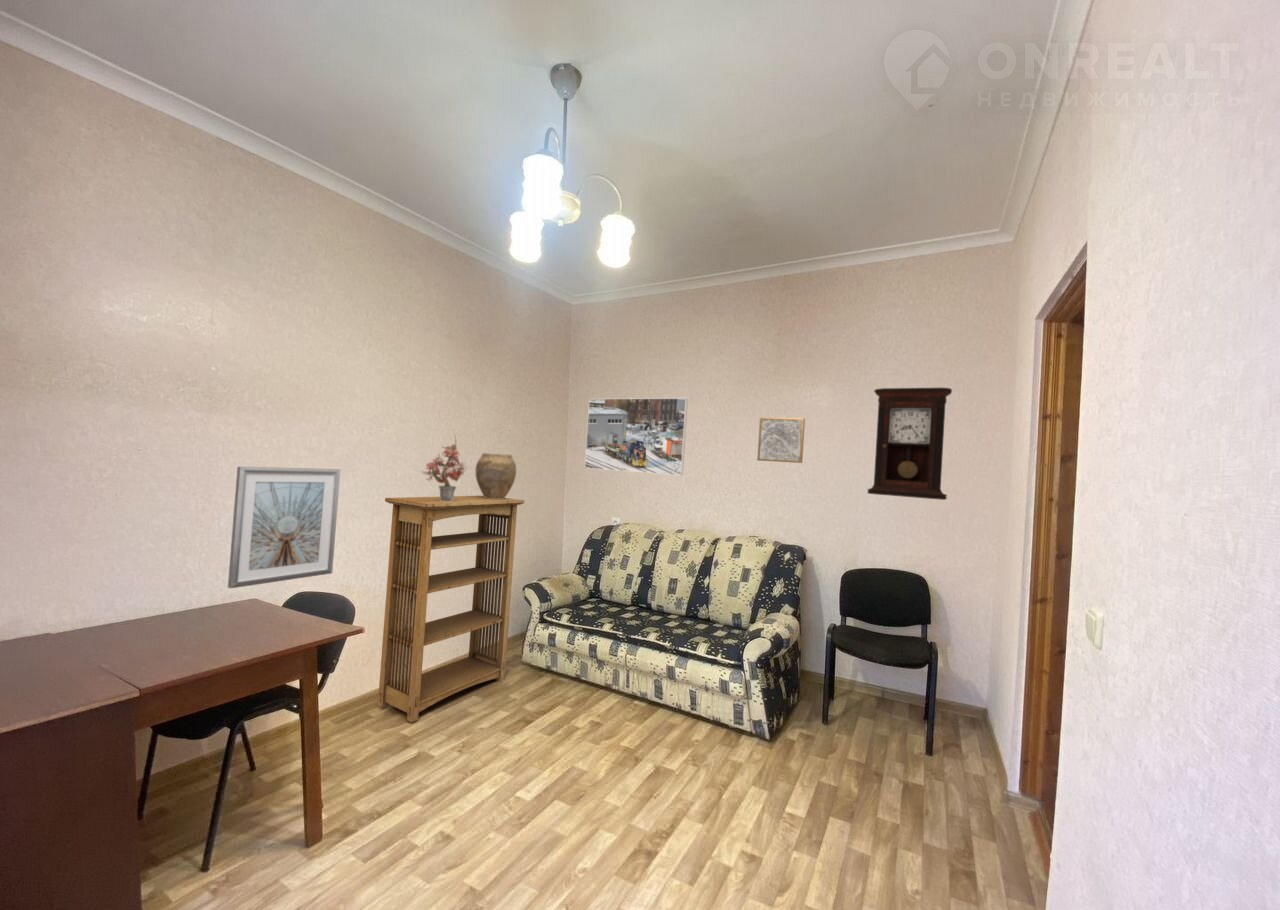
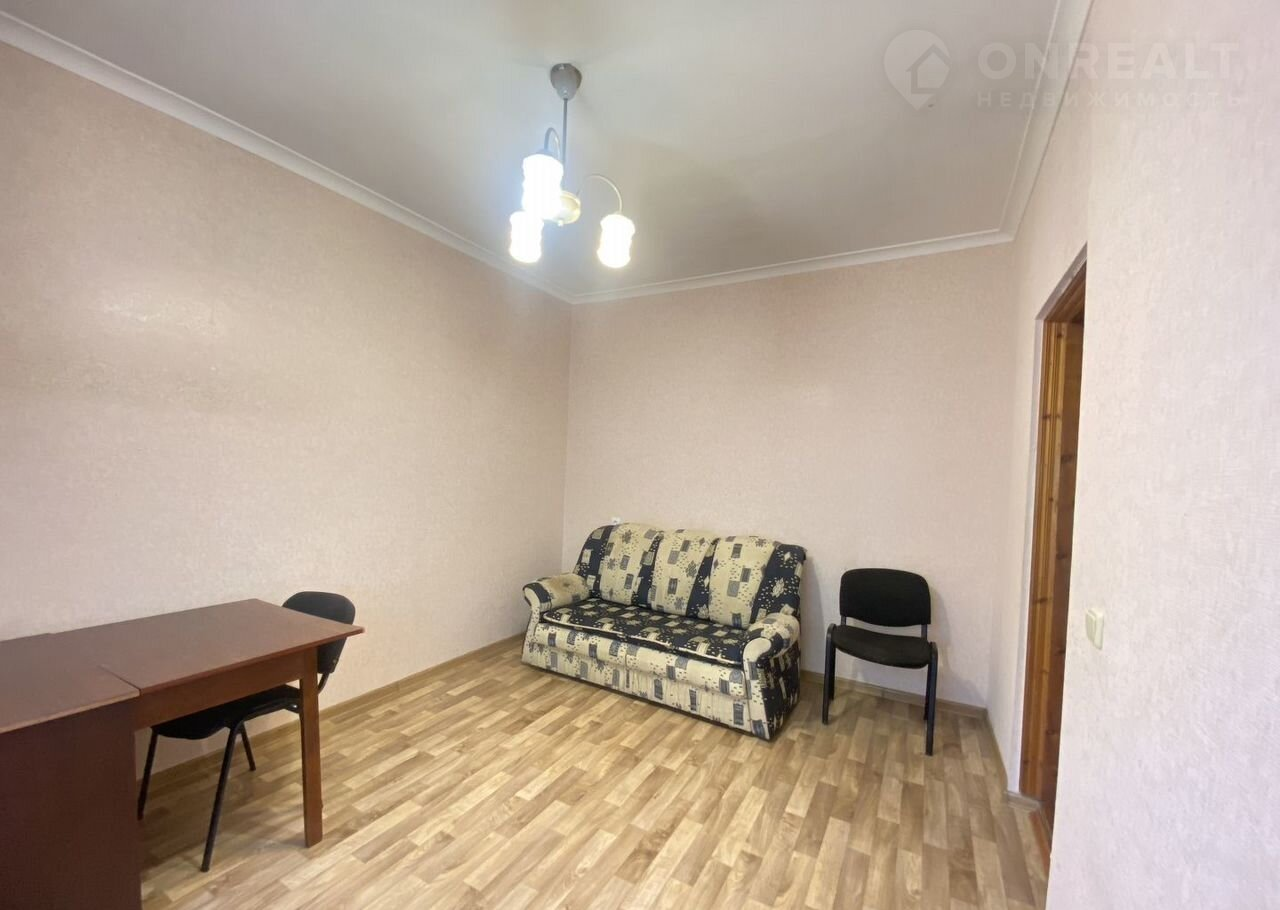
- bookshelf [377,495,525,724]
- potted plant [420,433,468,502]
- picture frame [227,466,341,589]
- pendulum clock [866,387,953,501]
- vase [475,452,517,499]
- wall art [756,417,806,464]
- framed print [584,397,689,476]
